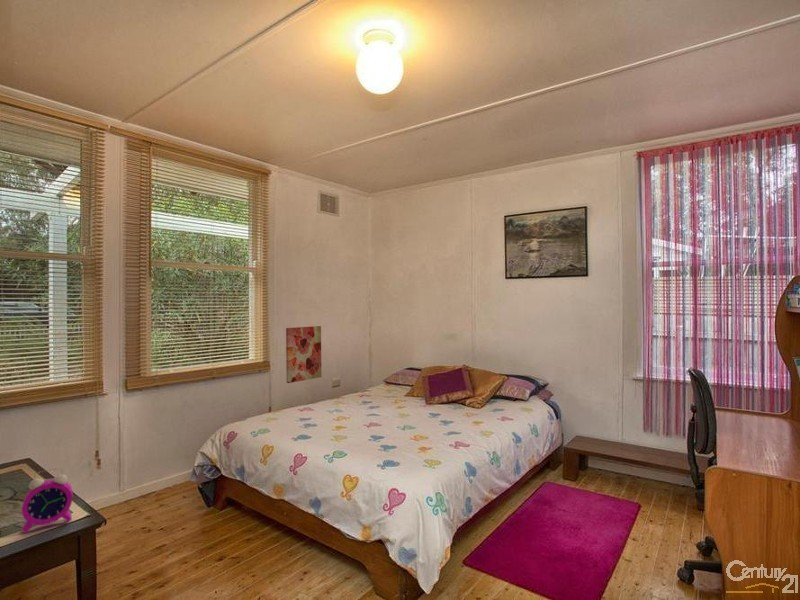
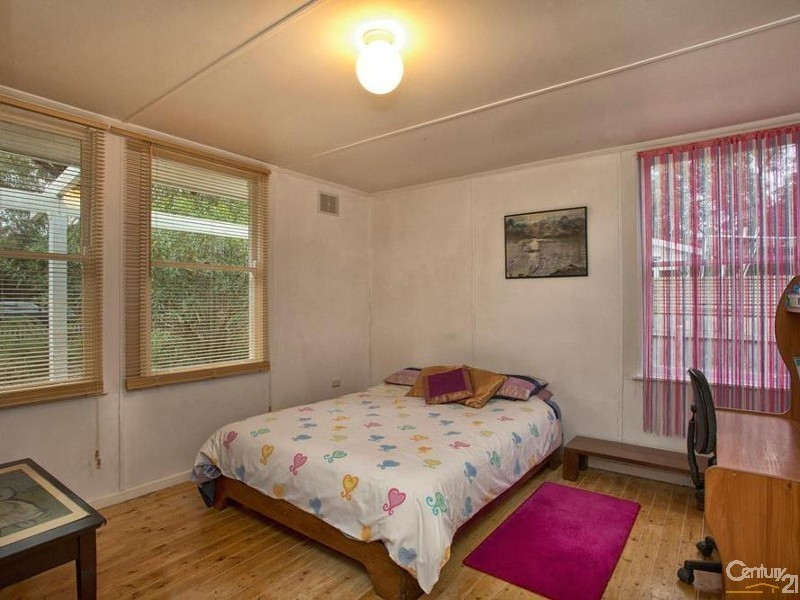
- alarm clock [21,468,74,534]
- wall art [285,325,322,384]
